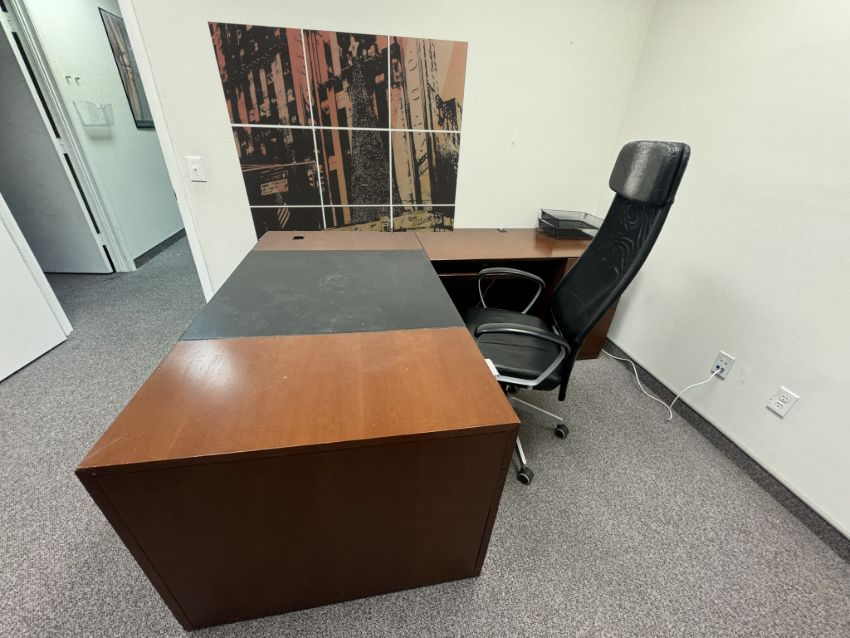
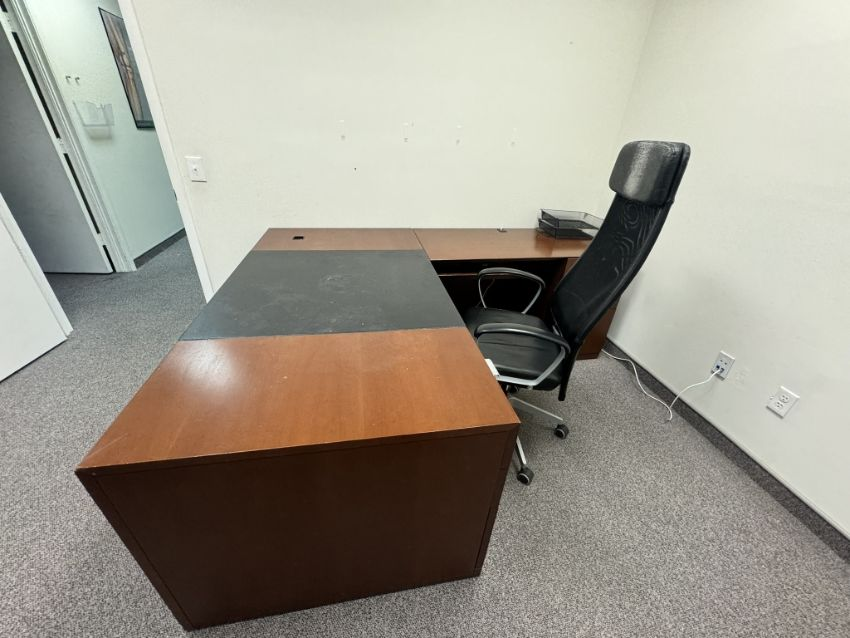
- wall art [207,21,469,242]
